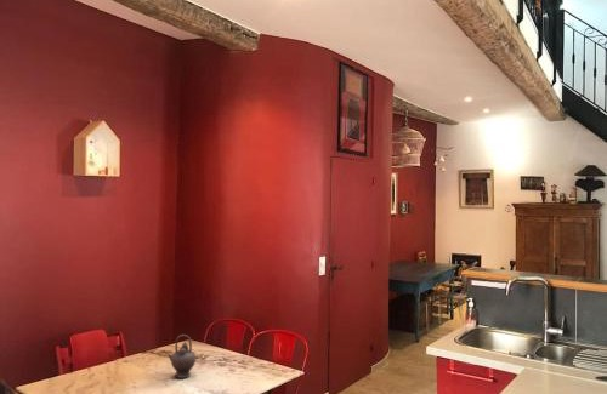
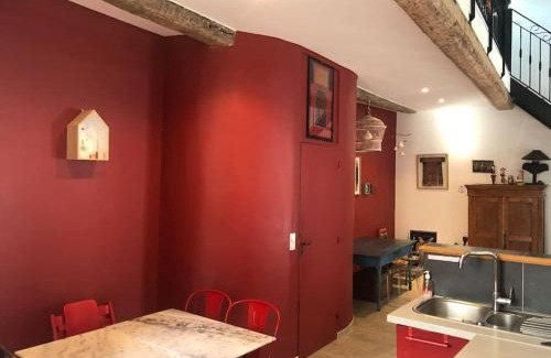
- teapot [165,333,197,379]
